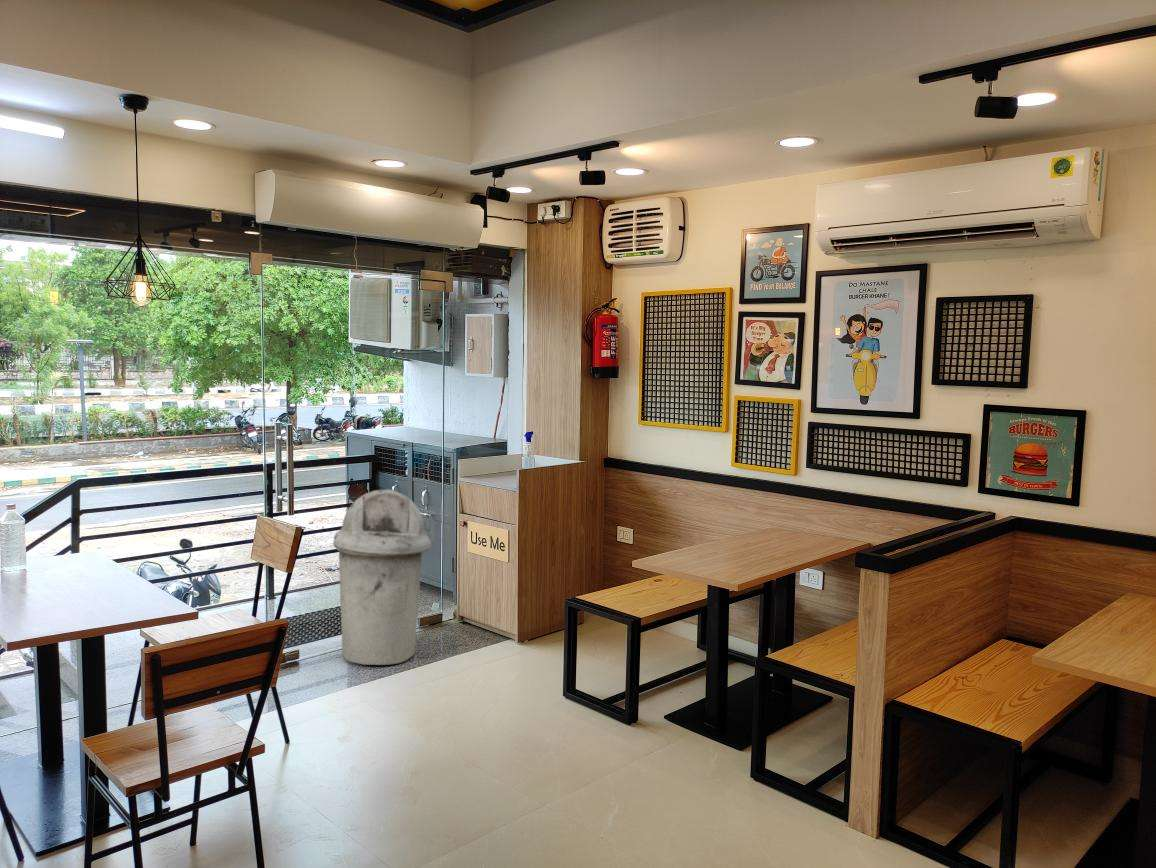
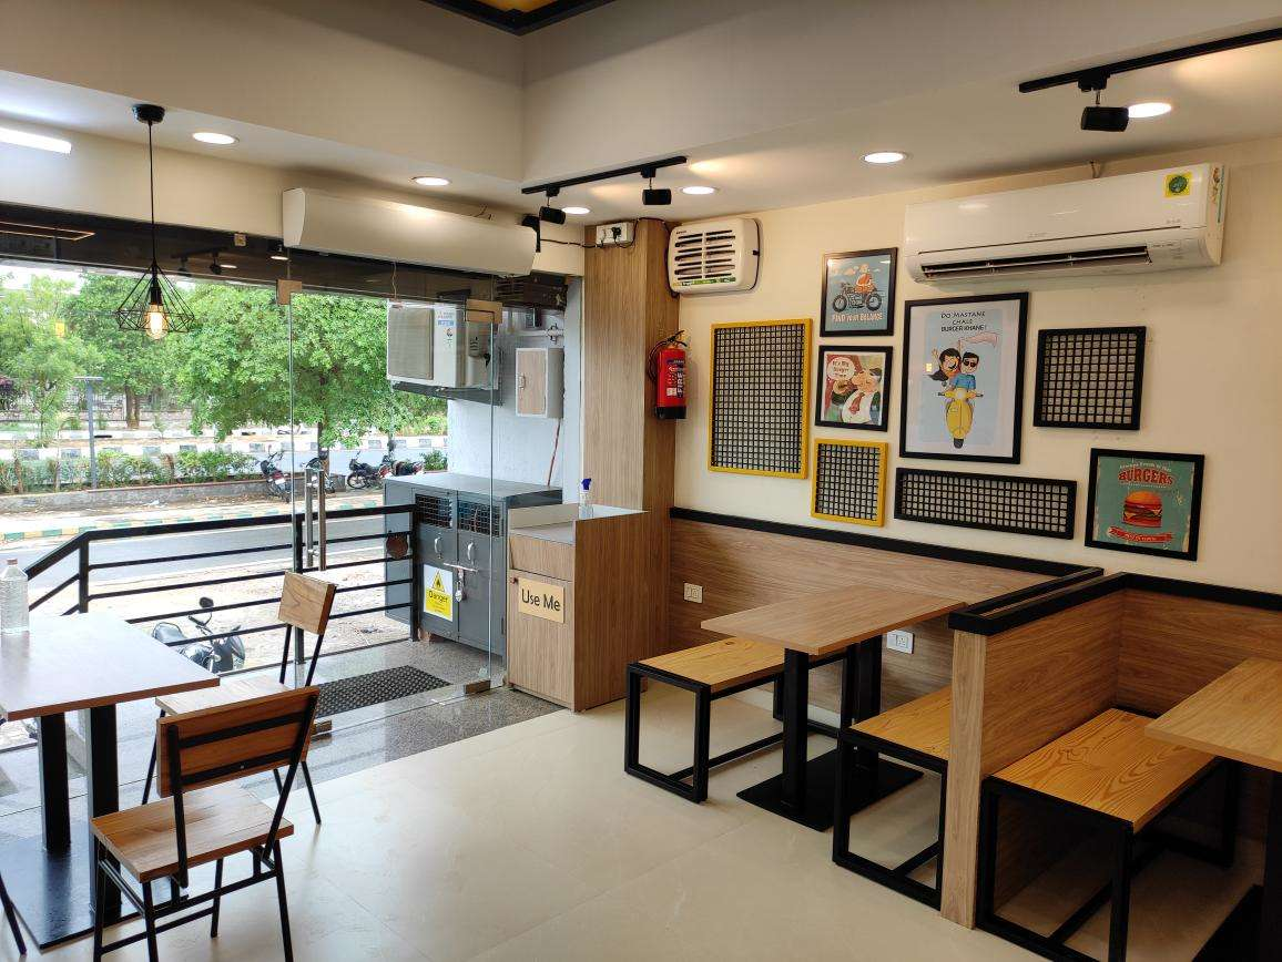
- trash can [332,488,432,666]
